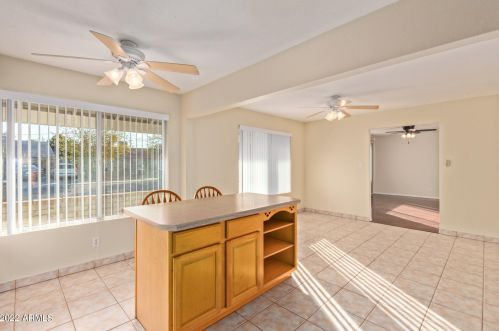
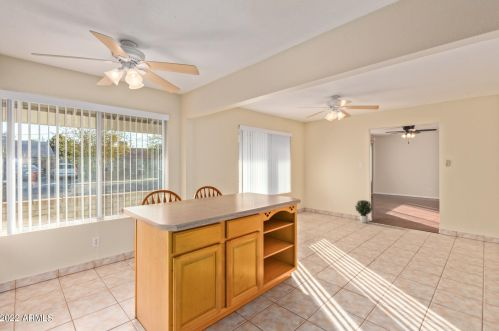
+ potted plant [355,199,374,224]
